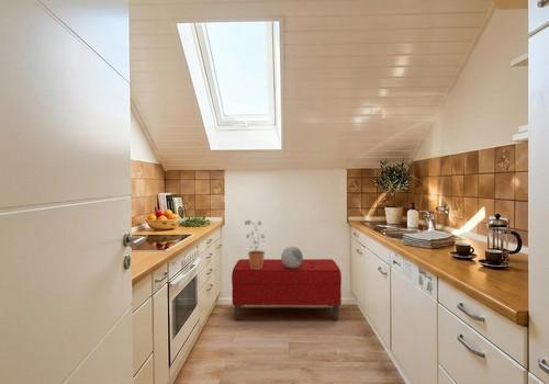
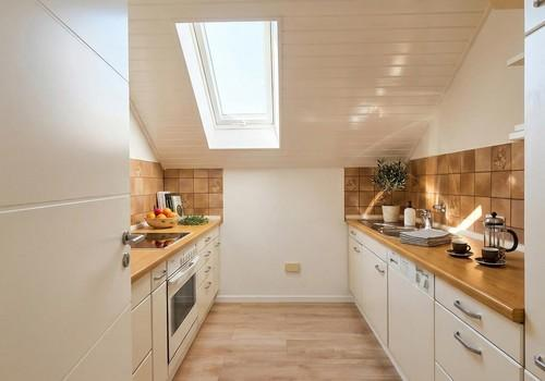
- bench [231,258,343,321]
- potted plant [244,219,266,269]
- decorative sphere [280,246,304,269]
